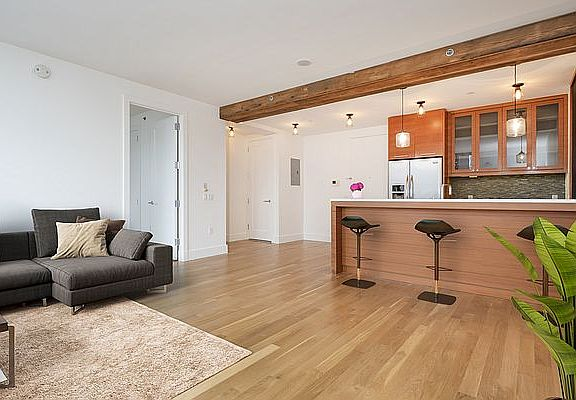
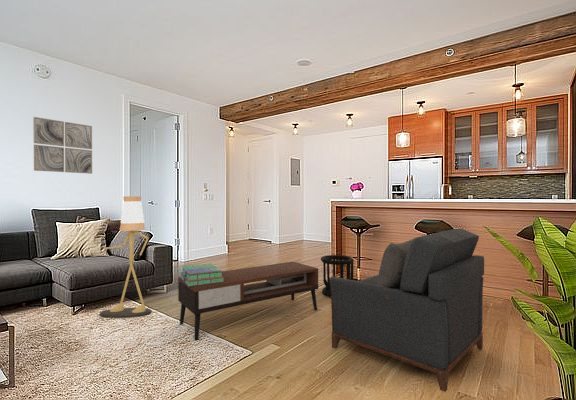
+ stack of books [179,263,224,286]
+ floor lamp [99,195,152,319]
+ coffee table [177,261,319,341]
+ wall art [32,116,93,175]
+ armchair [329,228,485,393]
+ wastebasket [320,254,355,298]
